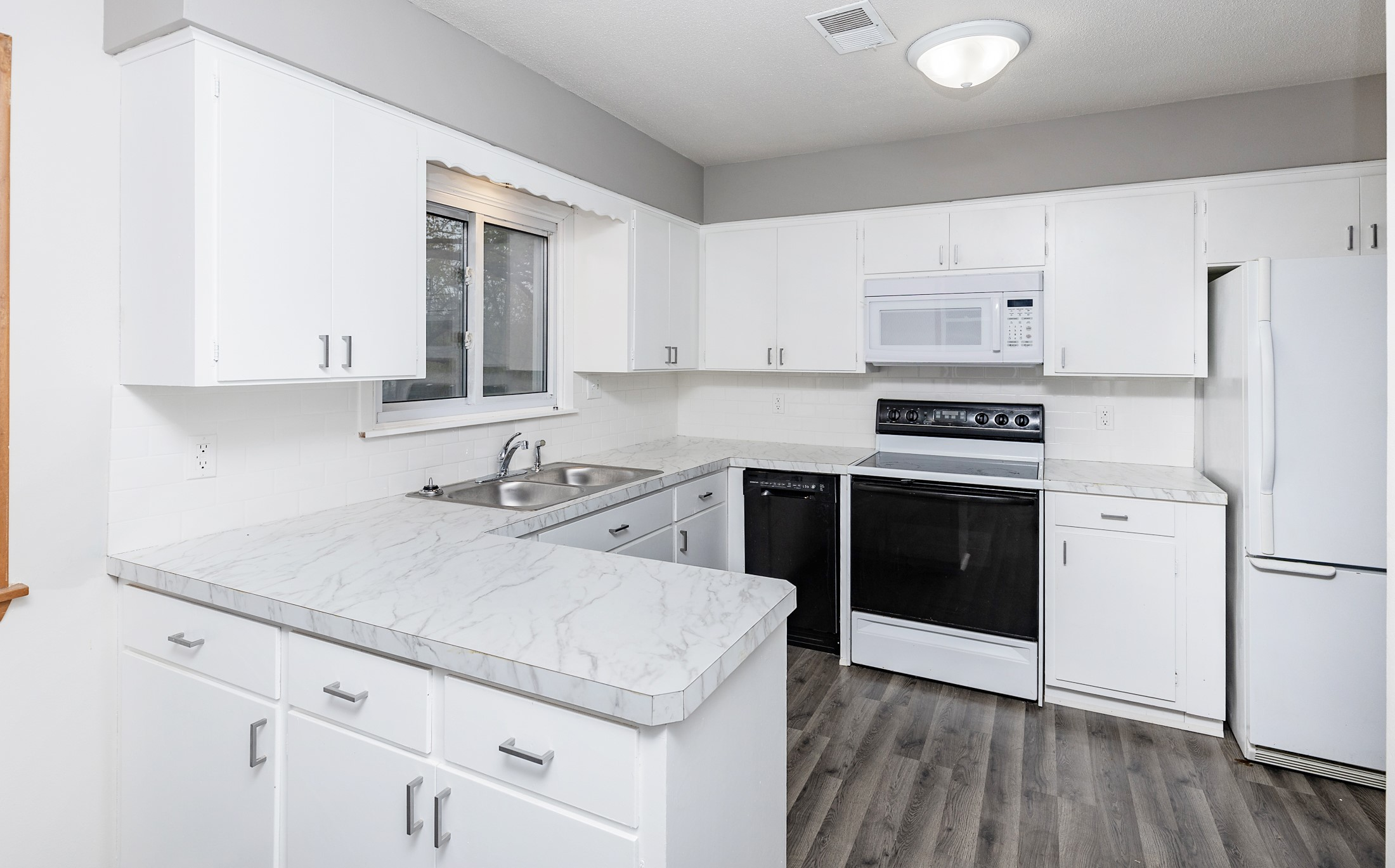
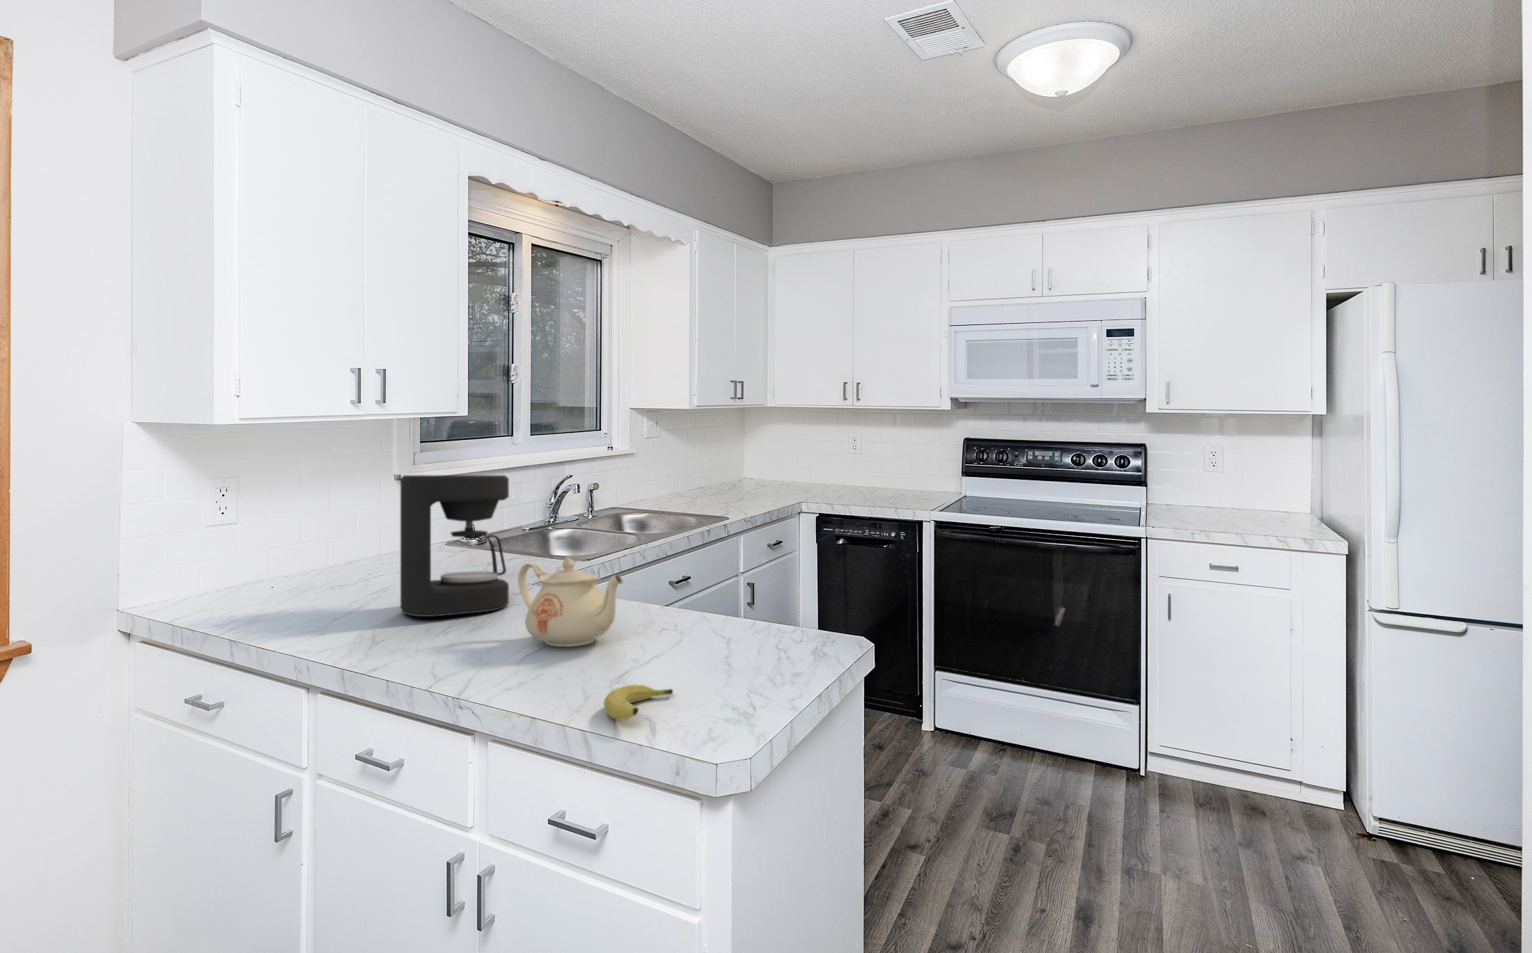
+ teapot [517,556,624,648]
+ fruit [603,684,673,720]
+ coffee maker [400,474,510,617]
